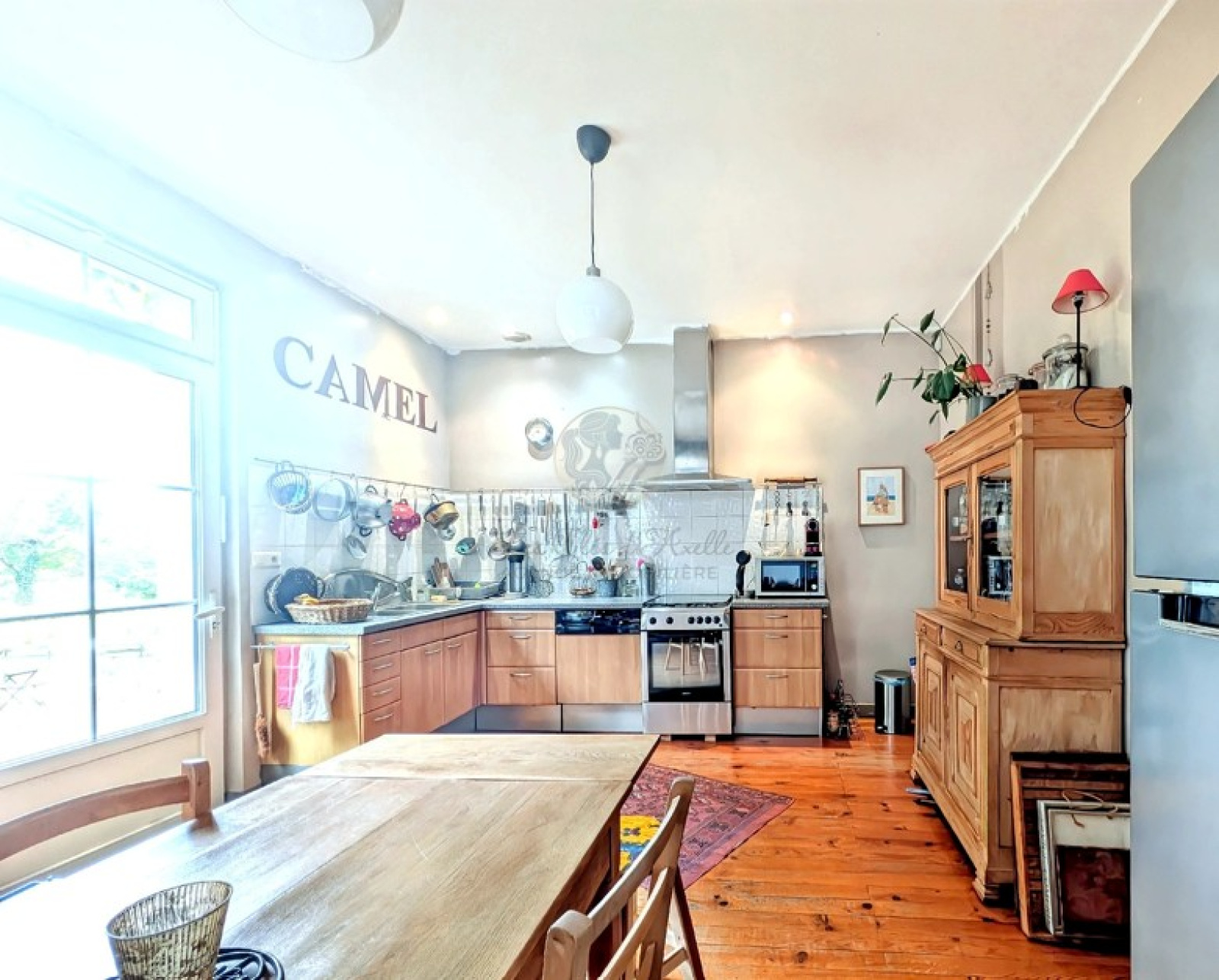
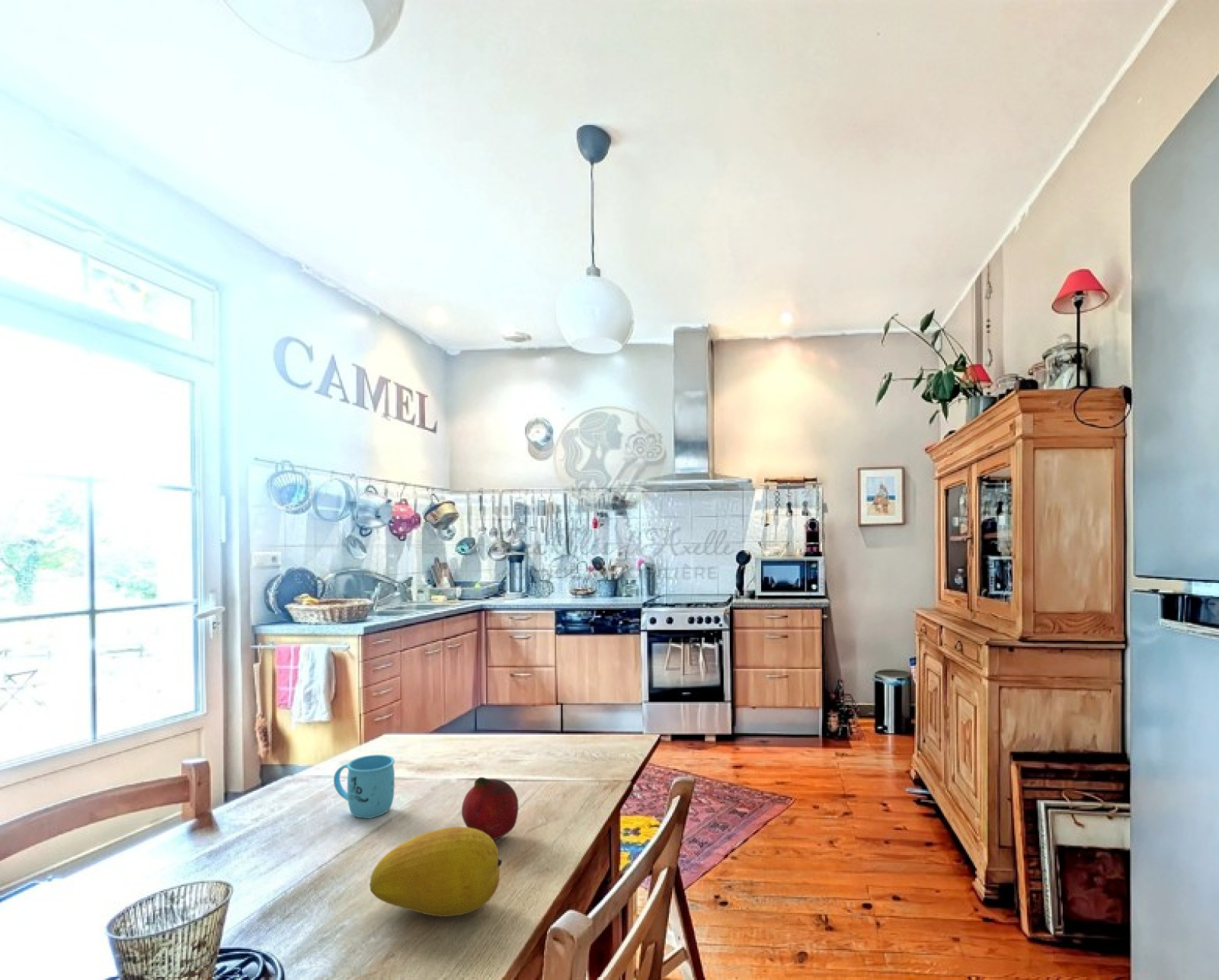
+ fruit [461,777,520,841]
+ fruit [370,826,503,918]
+ mug [333,754,395,819]
